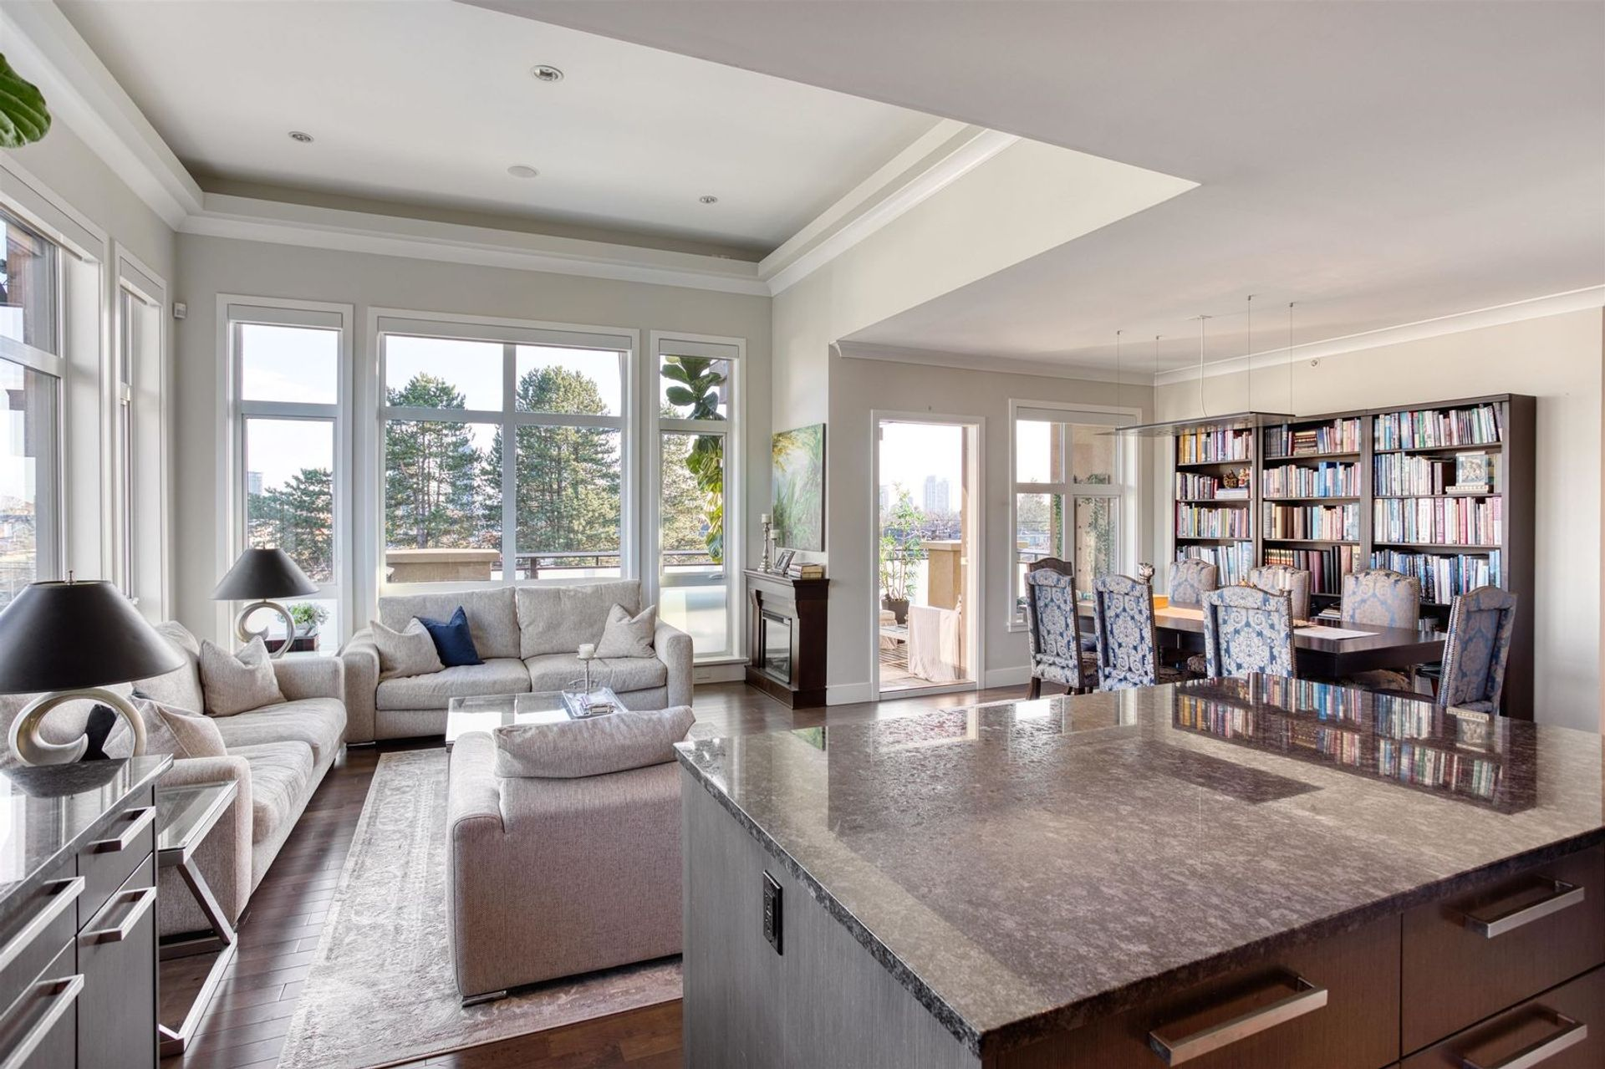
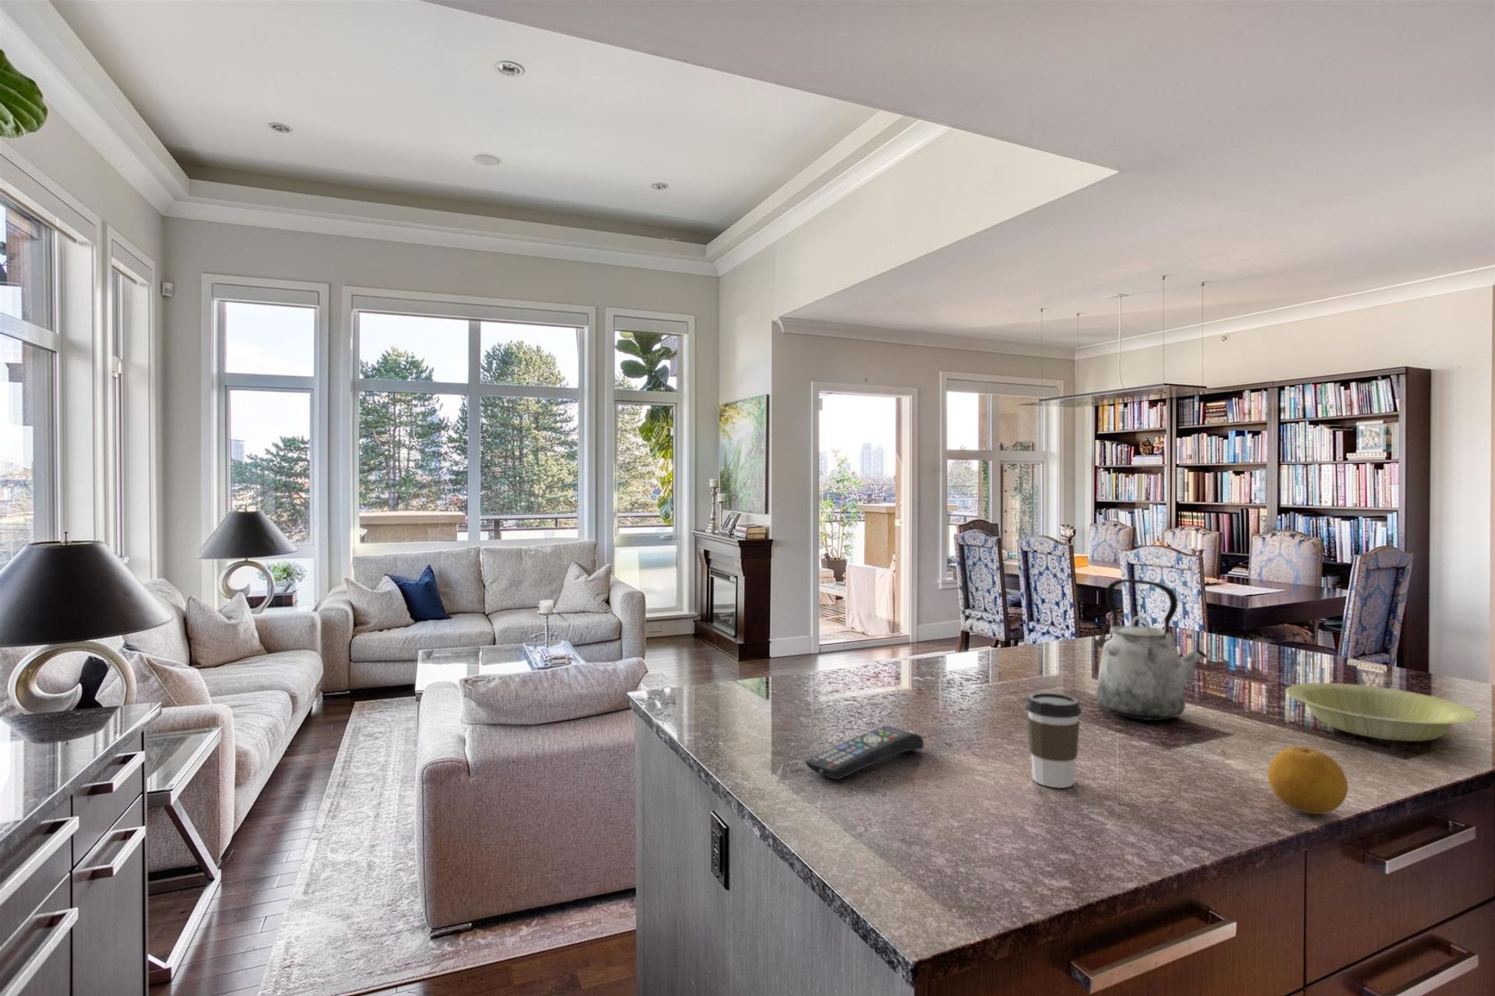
+ fruit [1267,746,1348,815]
+ bowl [1285,683,1479,743]
+ remote control [805,725,925,780]
+ coffee cup [1025,691,1083,789]
+ kettle [1096,579,1208,721]
